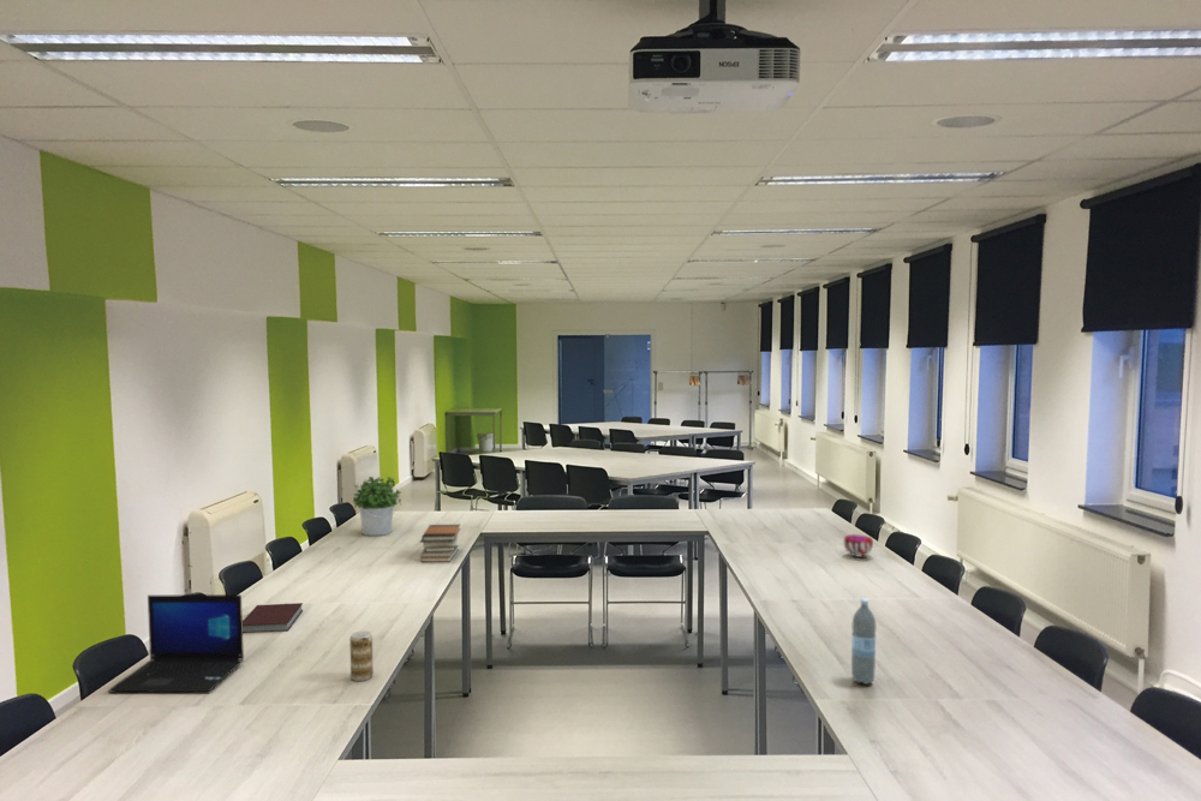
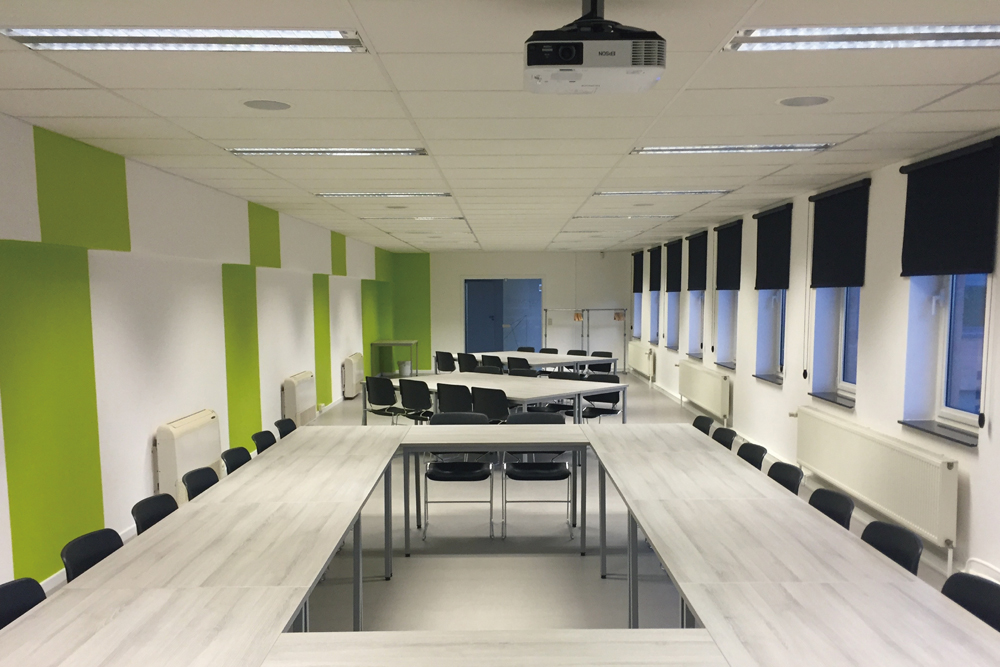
- decorative bowl [843,533,874,558]
- notebook [243,602,304,634]
- water bottle [850,598,877,686]
- book stack [419,524,461,563]
- laptop [107,593,245,693]
- beverage can [348,629,375,682]
- potted plant [352,476,402,537]
